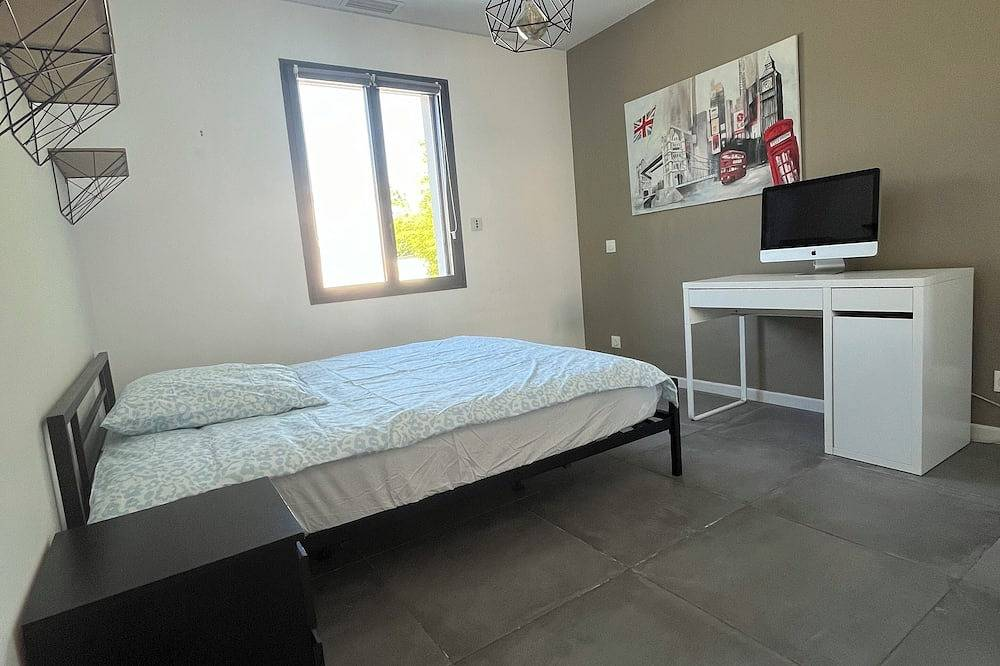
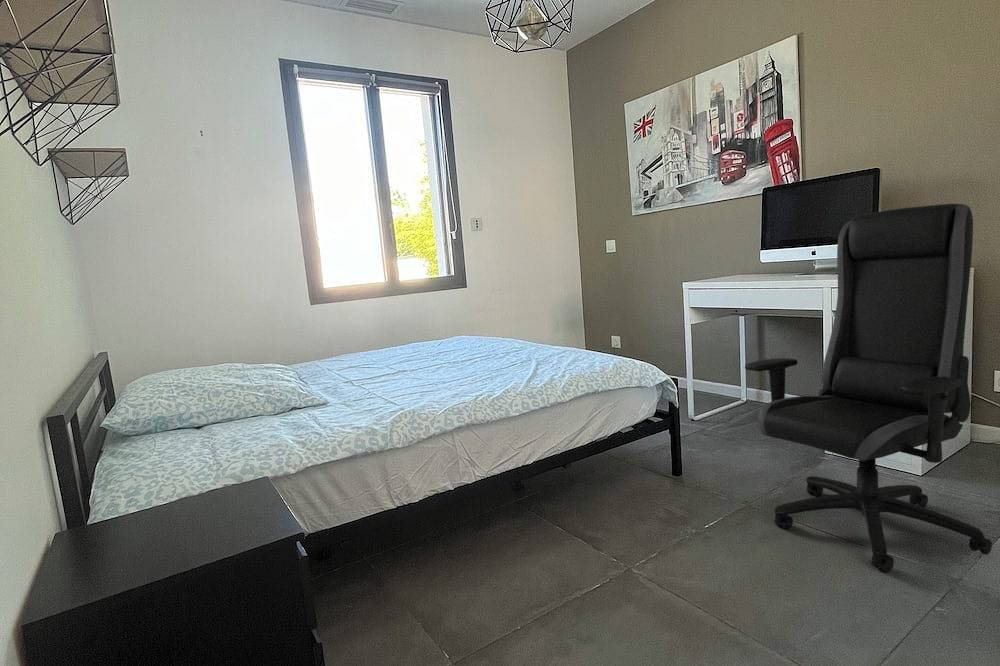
+ office chair [744,203,993,573]
